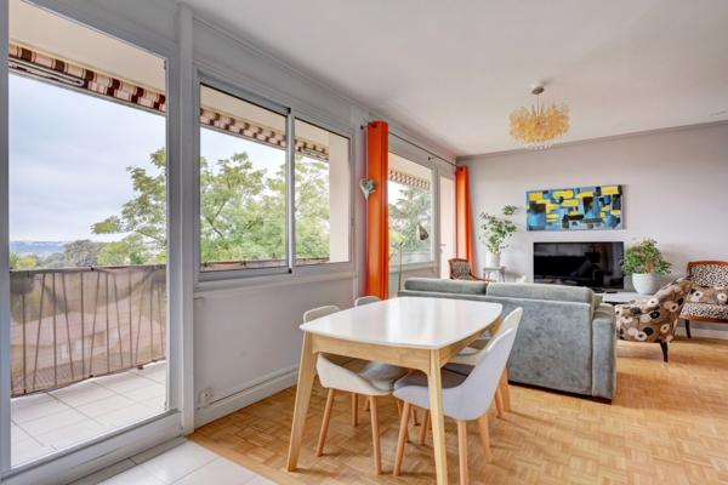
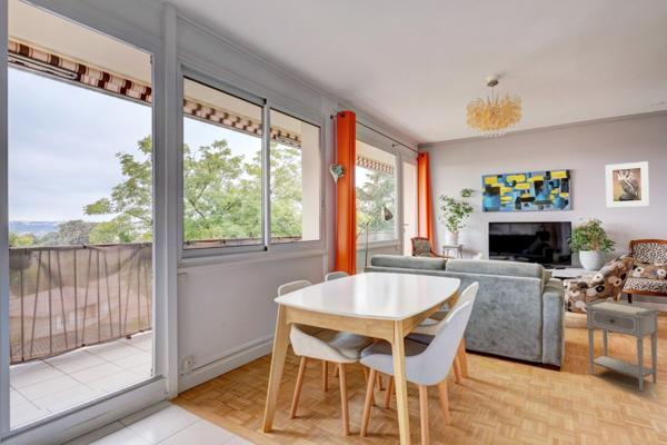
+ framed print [605,160,650,208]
+ nightstand [583,298,661,392]
